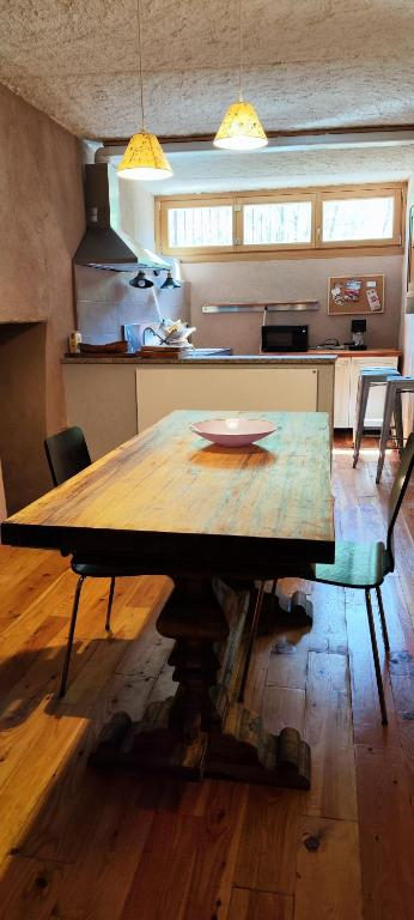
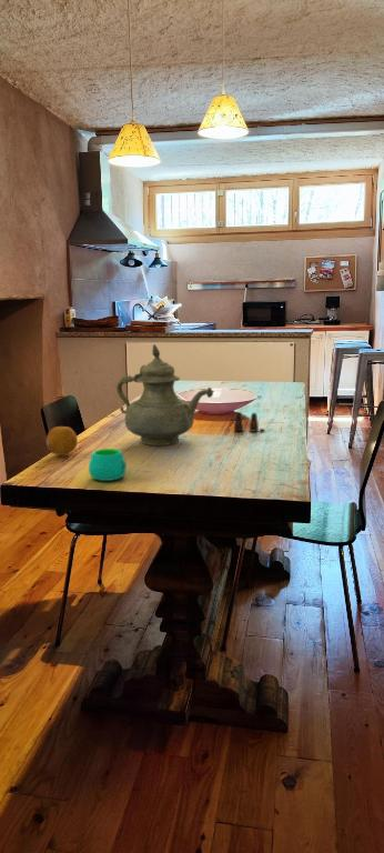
+ fruit [46,425,79,456]
+ salt shaker [233,411,265,433]
+ teapot [115,343,215,446]
+ mug [88,448,128,482]
